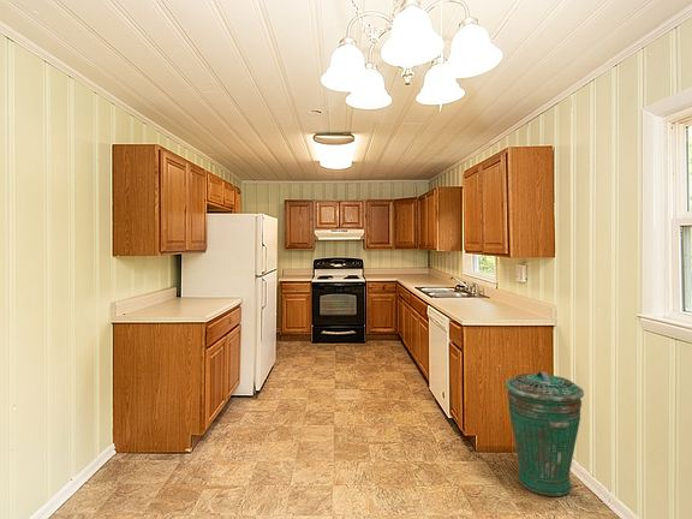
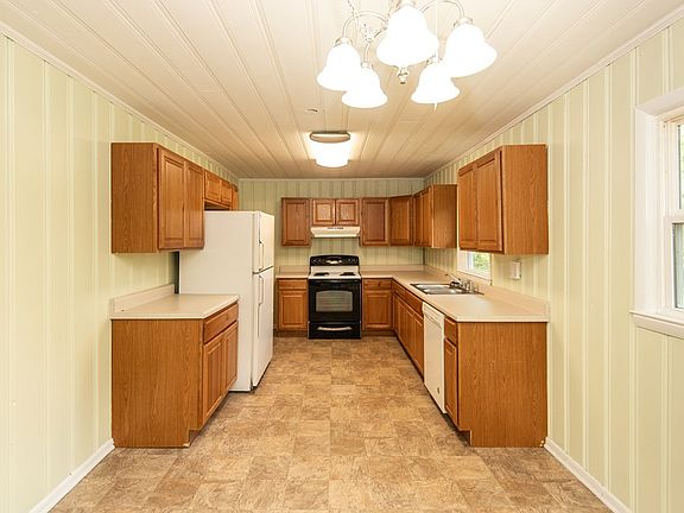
- trash can [505,371,585,497]
